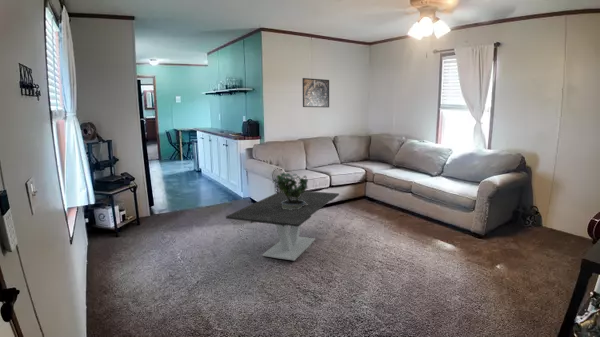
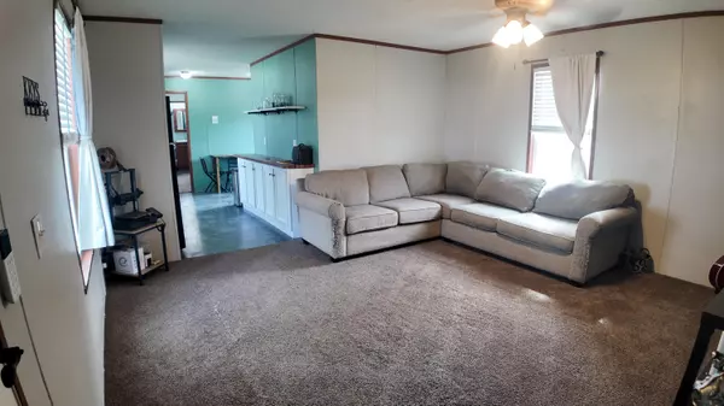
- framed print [302,77,330,108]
- potted plant [271,168,309,210]
- coffee table [225,190,340,262]
